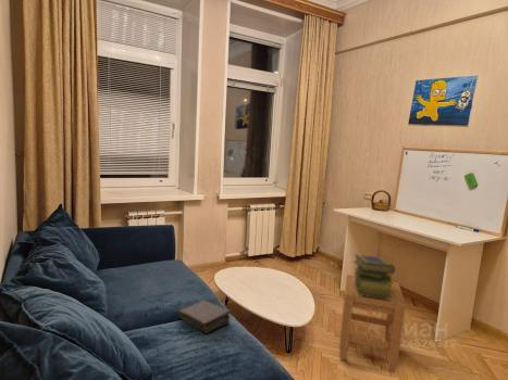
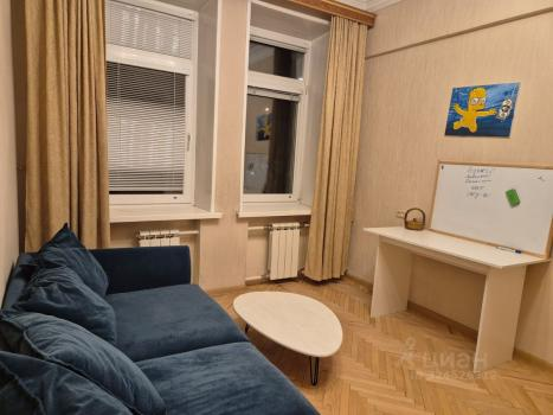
- stack of books [352,253,396,300]
- book [177,300,232,334]
- stool [338,274,407,373]
